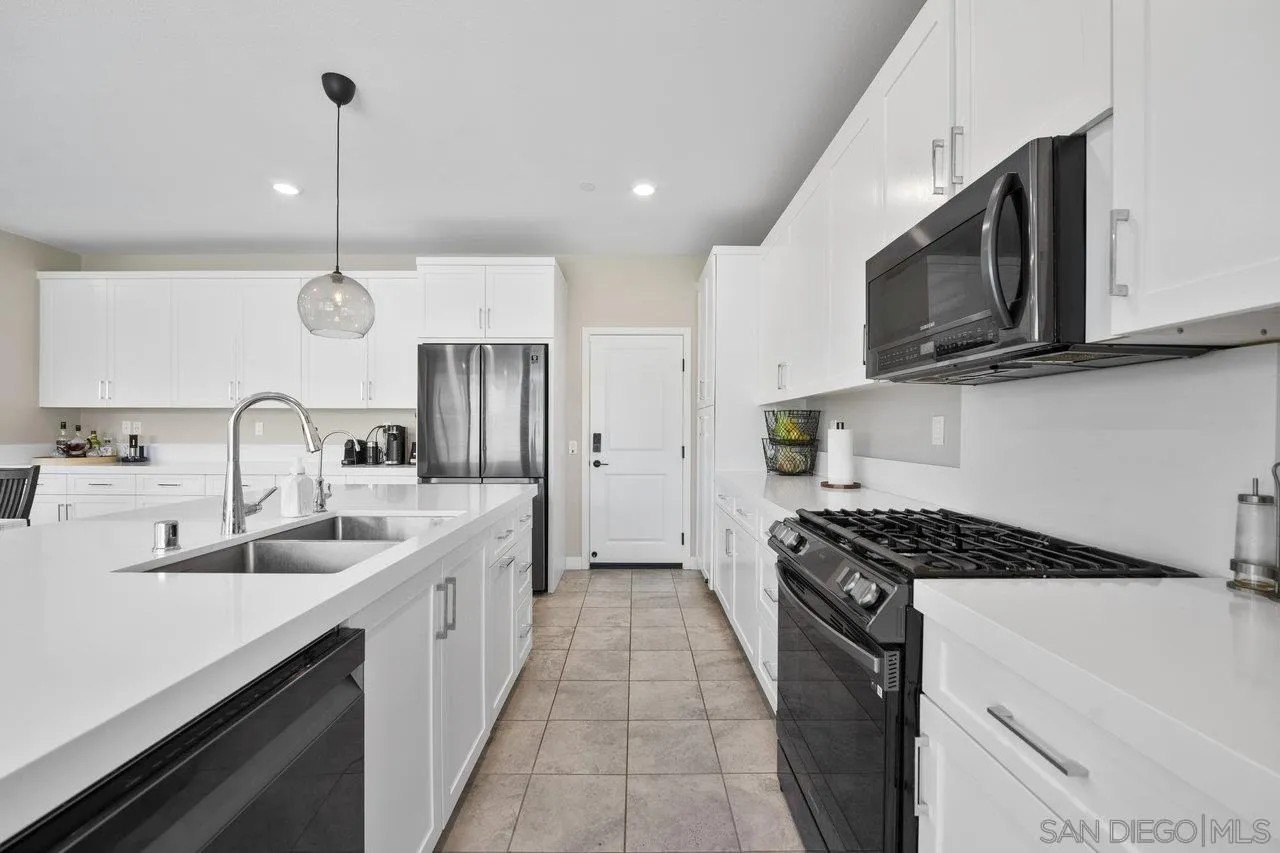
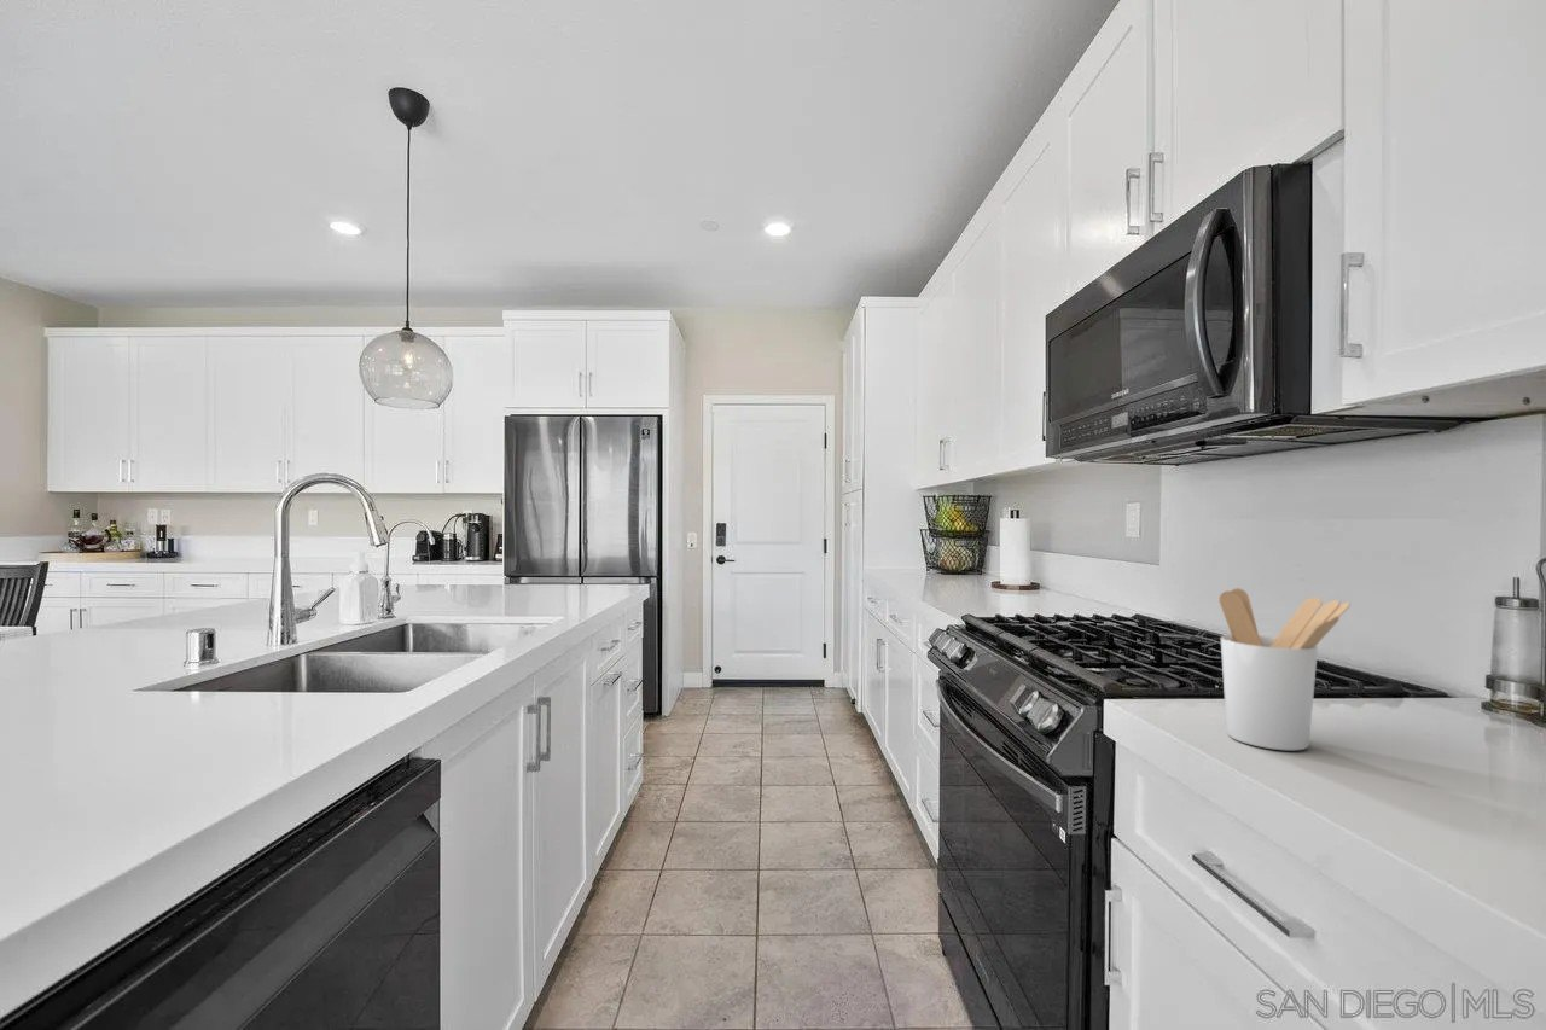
+ utensil holder [1217,587,1352,751]
